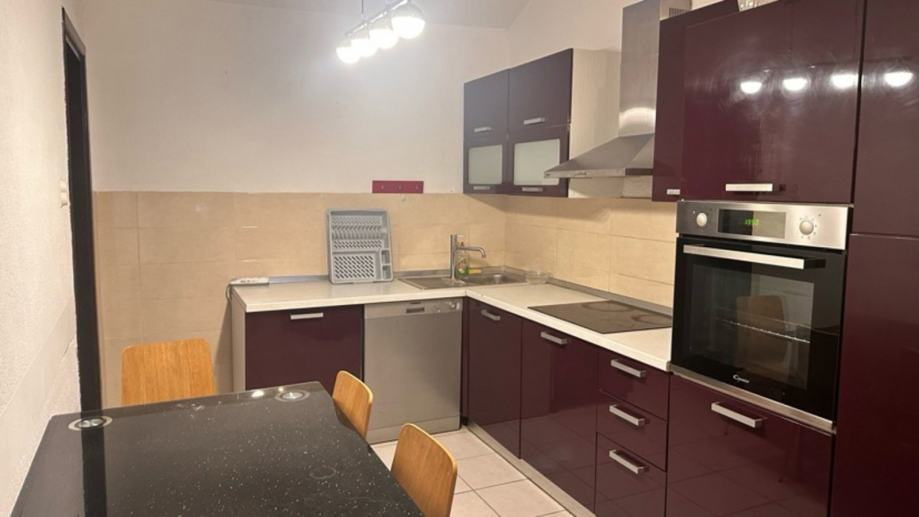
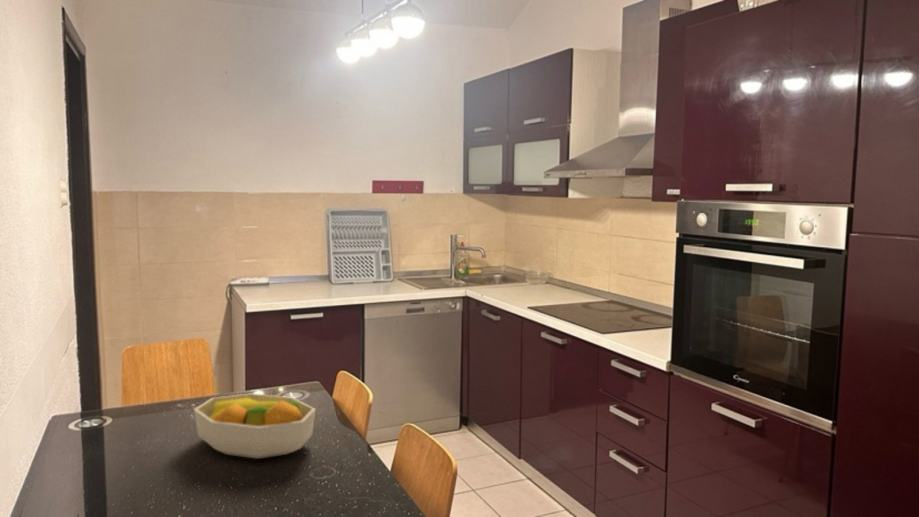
+ fruit bowl [193,392,317,460]
